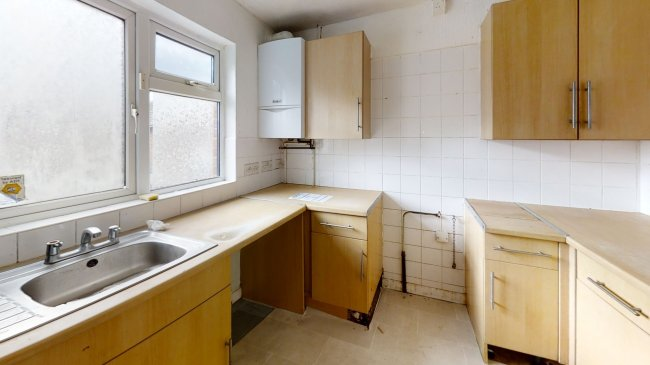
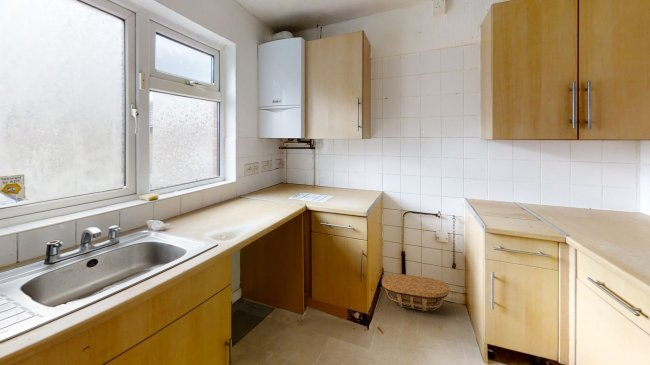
+ basket [381,273,450,312]
